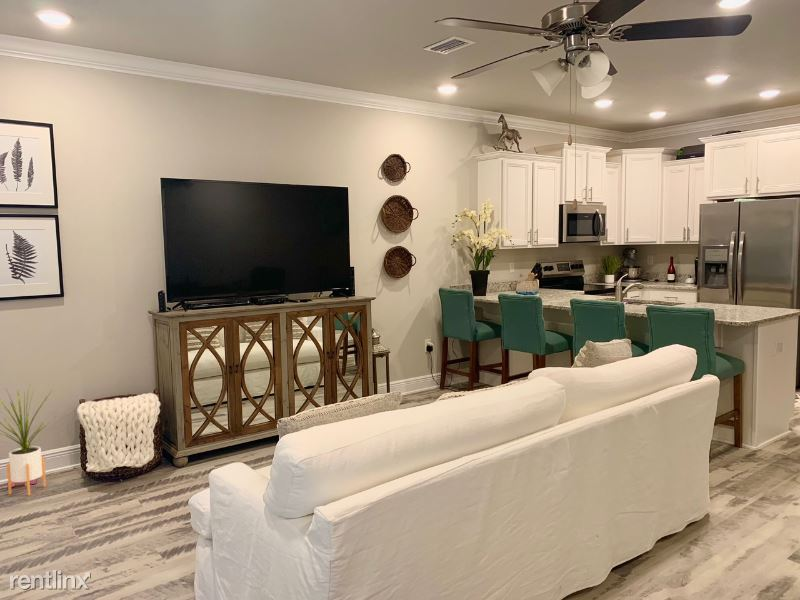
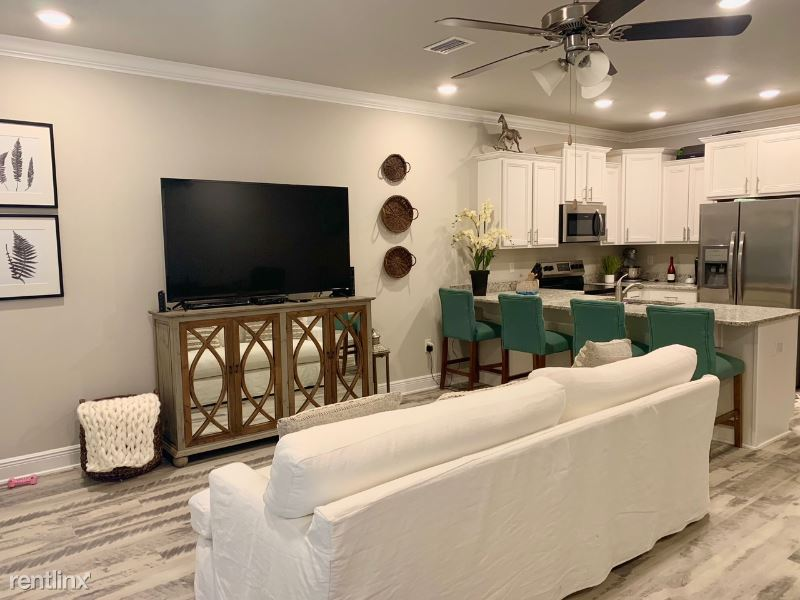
- house plant [0,383,58,497]
